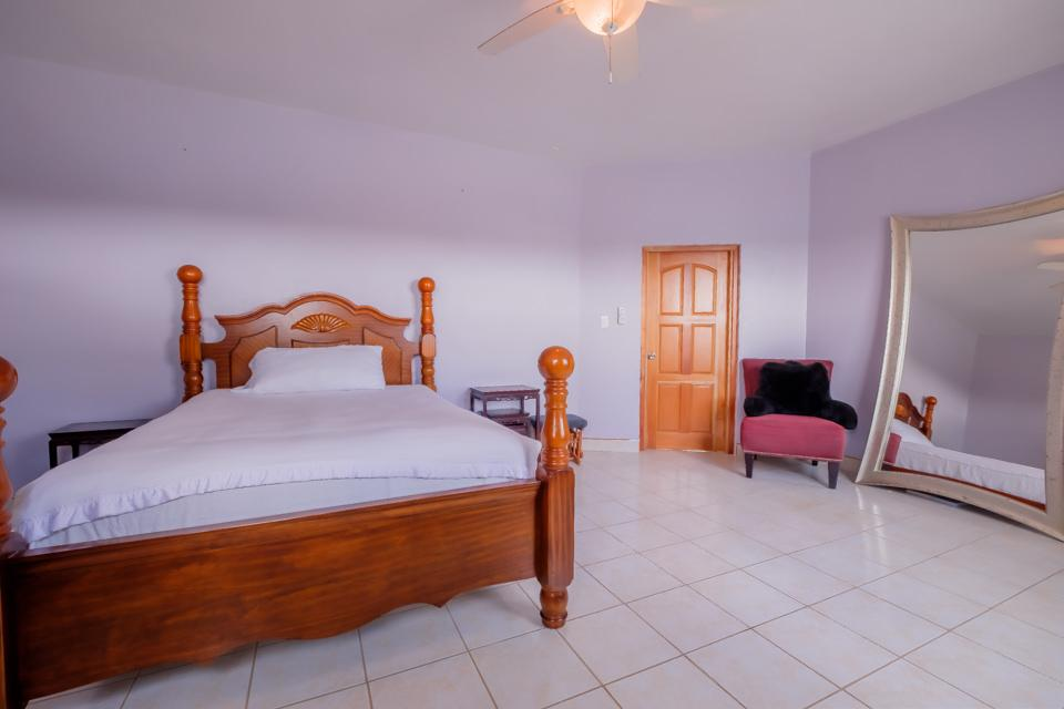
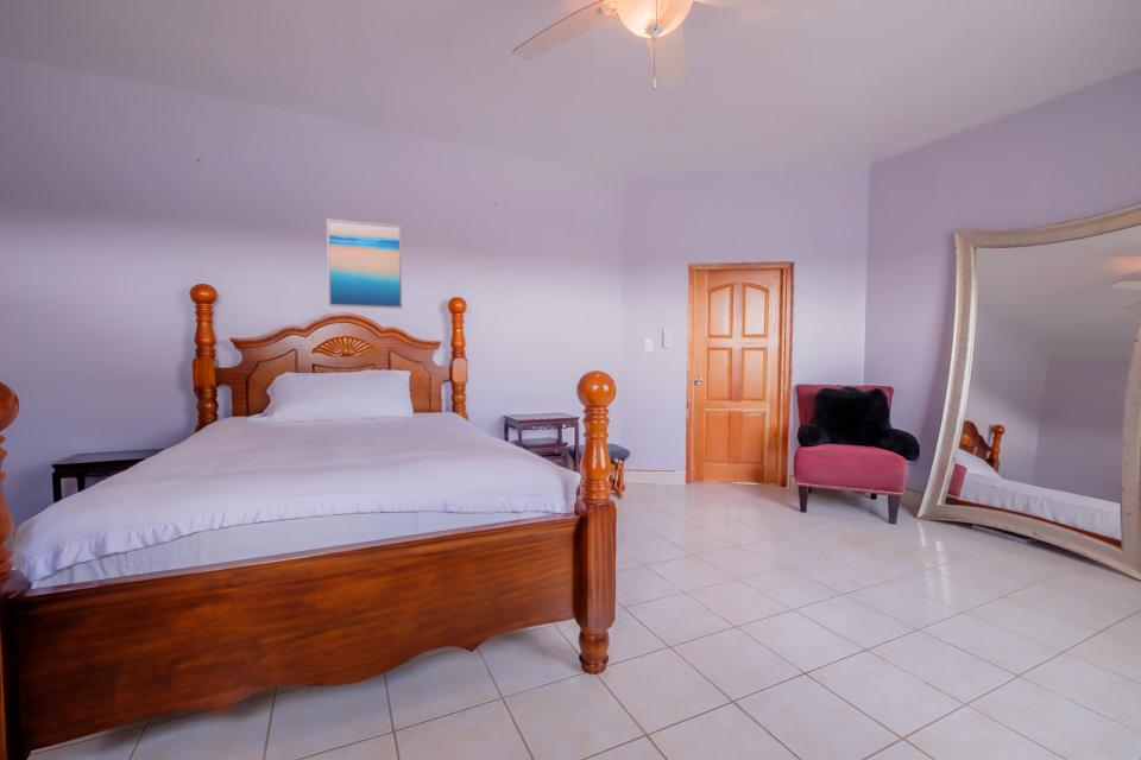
+ wall art [326,218,403,310]
